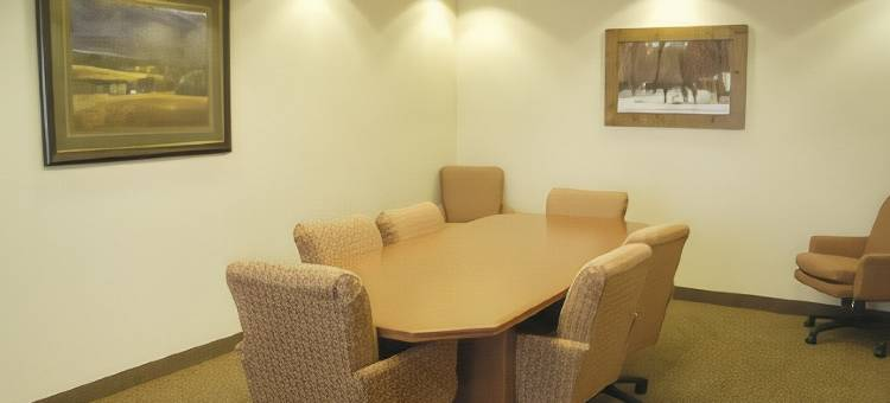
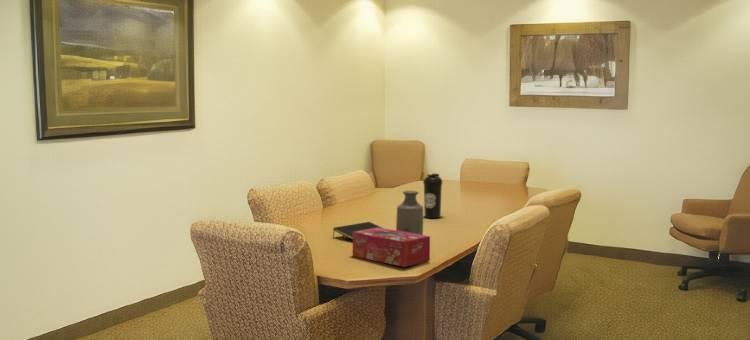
+ bottle [395,190,424,235]
+ tissue box [352,227,431,268]
+ water bottle [422,173,443,219]
+ notepad [332,221,383,241]
